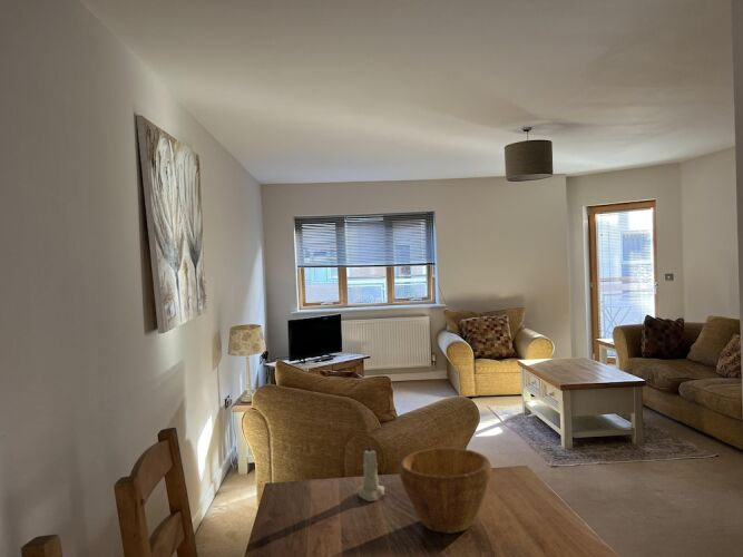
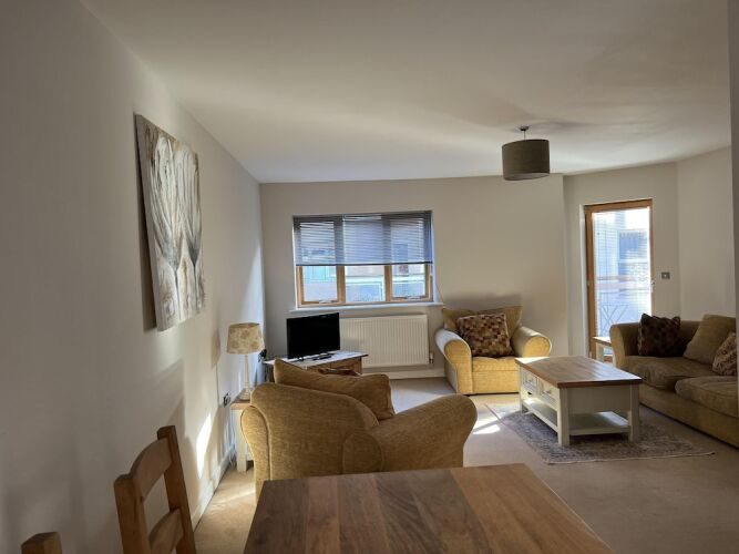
- bowl [398,447,493,534]
- candle [356,439,385,502]
